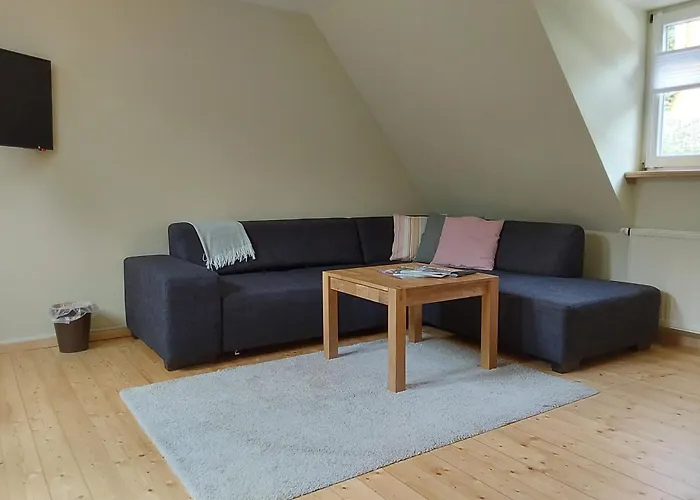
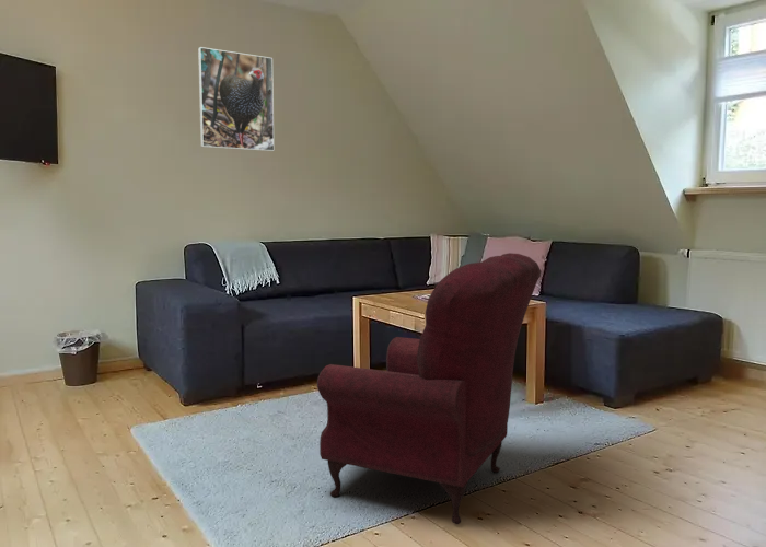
+ armchair [316,252,542,525]
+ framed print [197,46,275,152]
